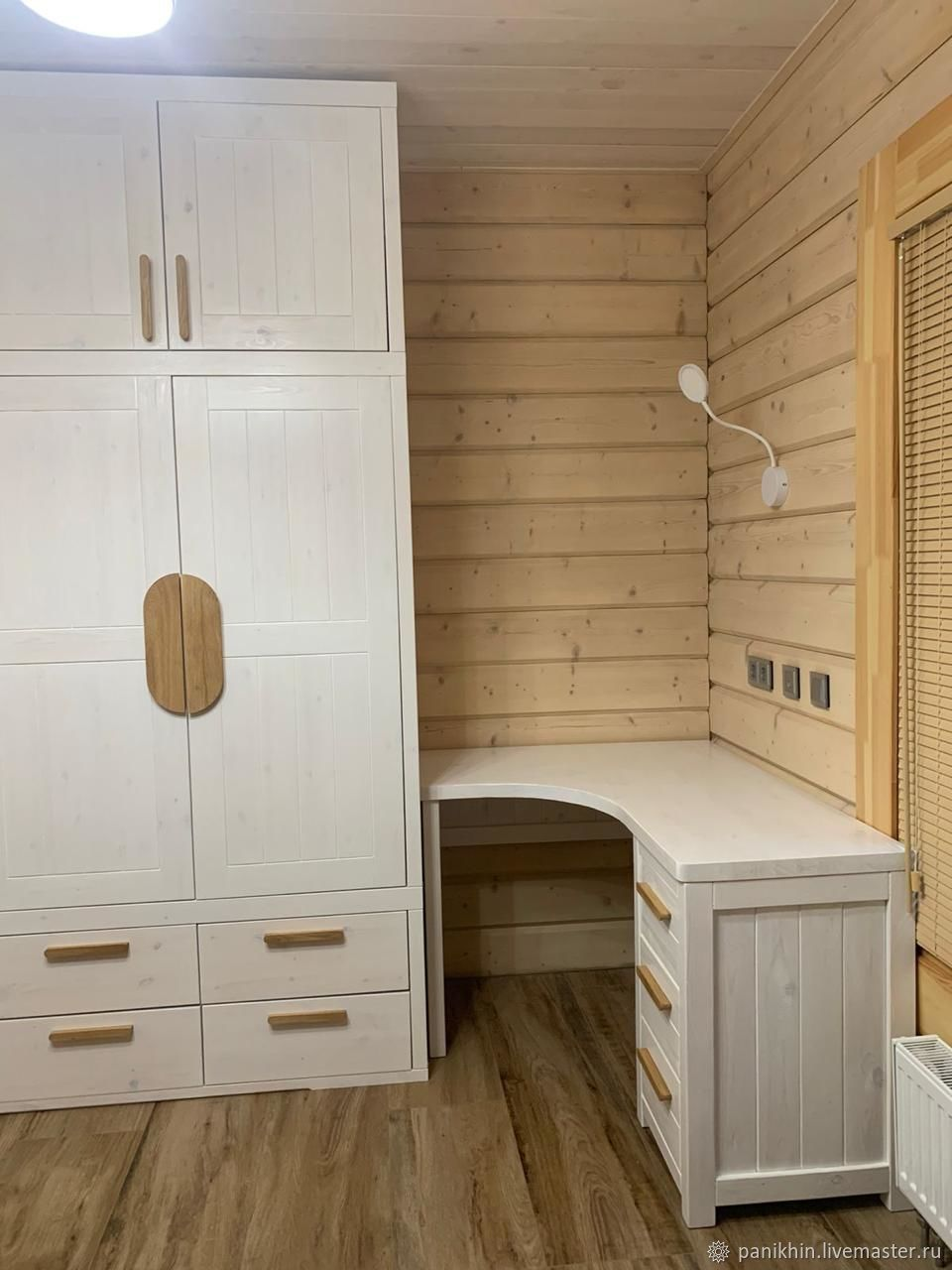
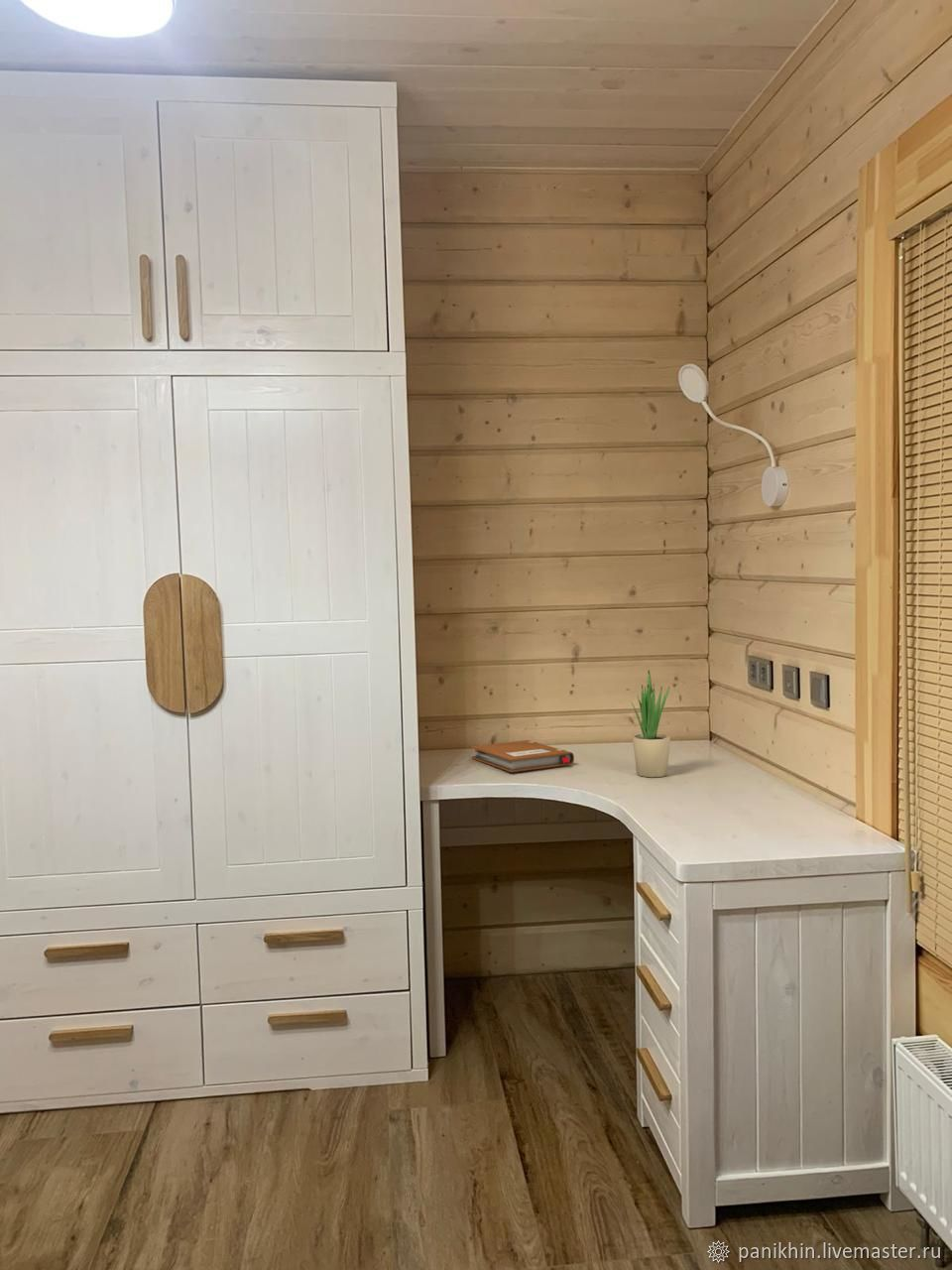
+ notebook [470,739,575,773]
+ potted plant [631,669,671,778]
